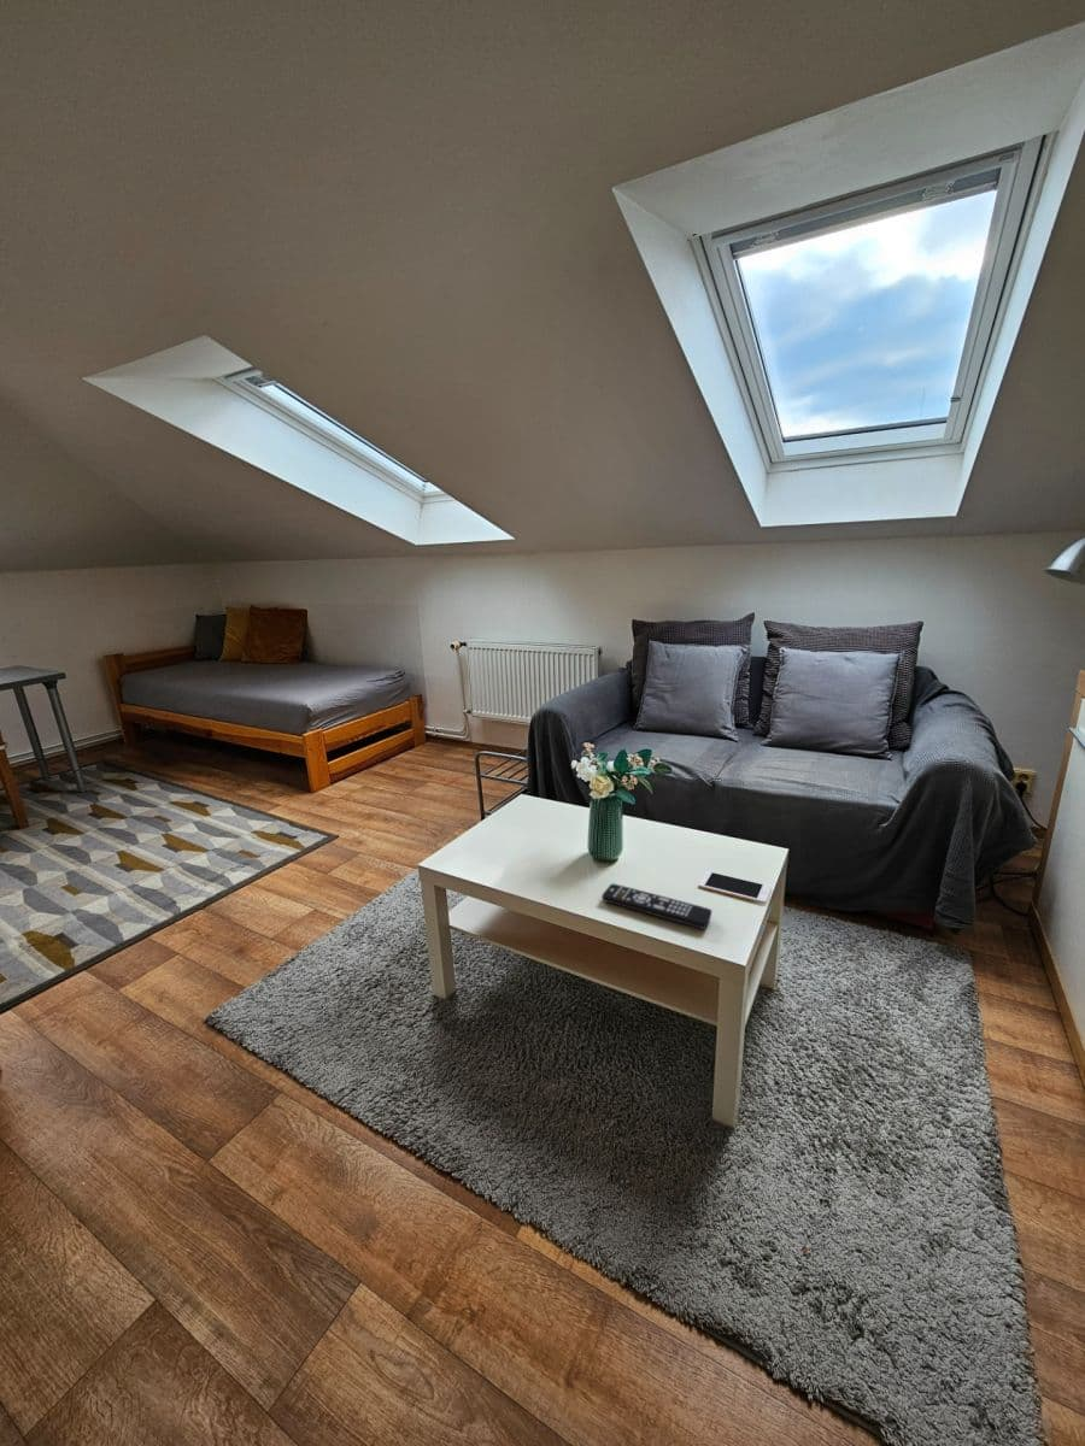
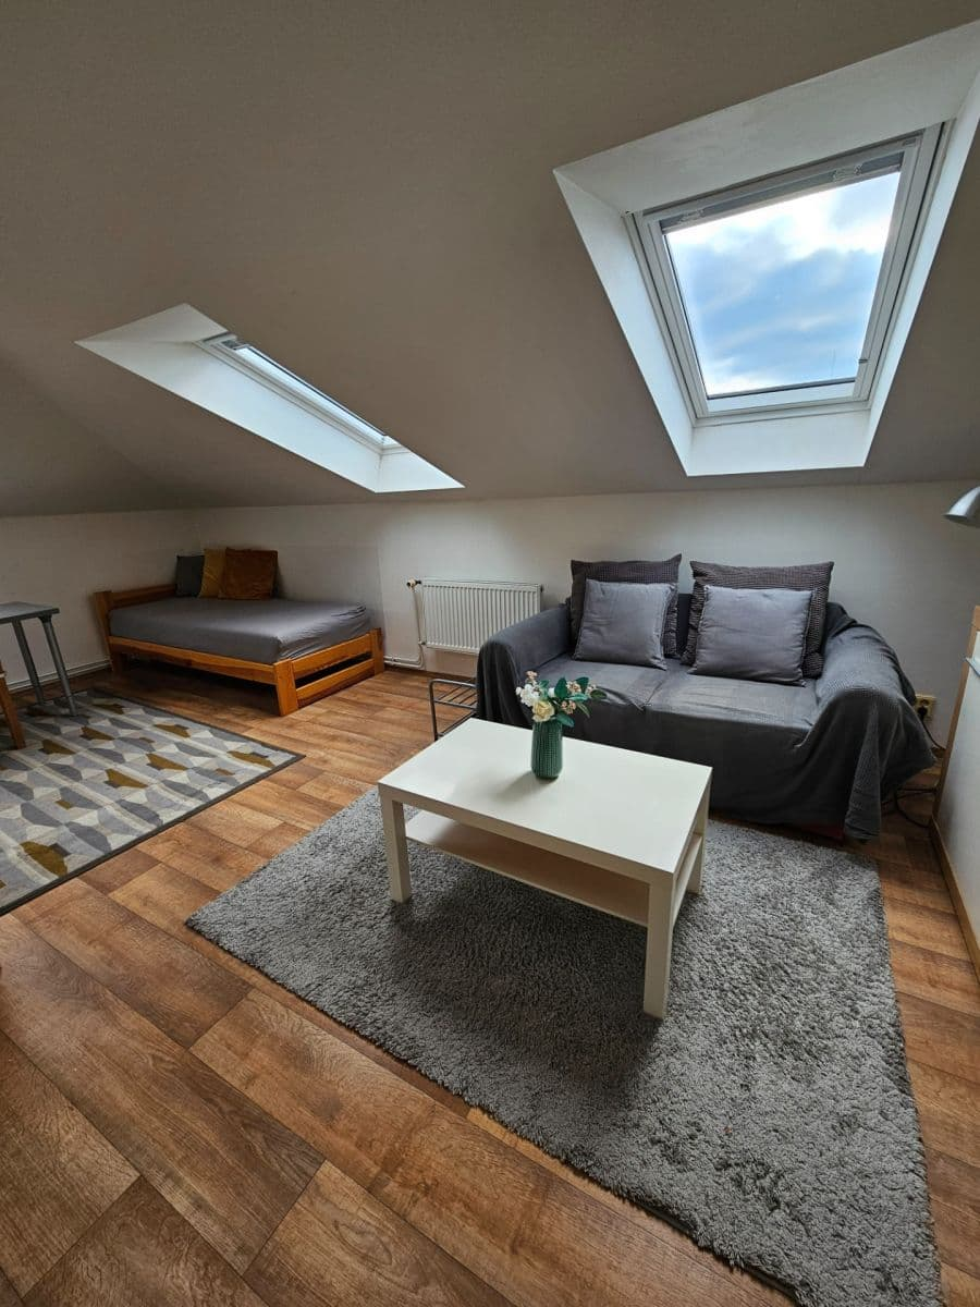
- remote control [600,882,712,930]
- cell phone [698,870,773,905]
